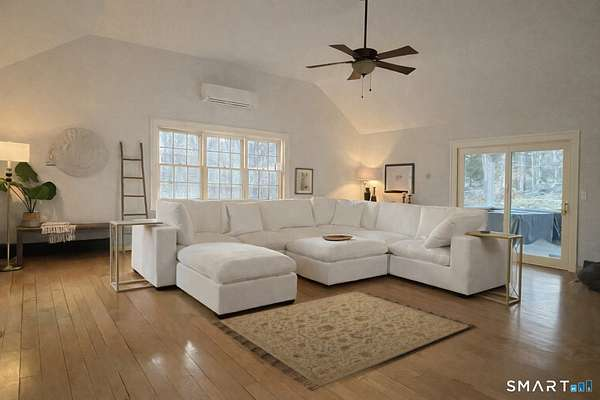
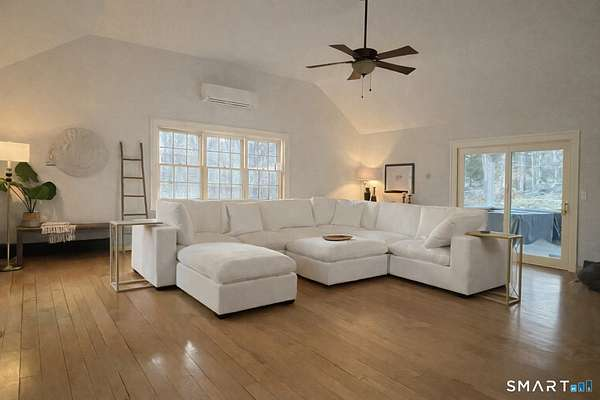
- wall art [293,167,314,196]
- rug [212,290,474,392]
